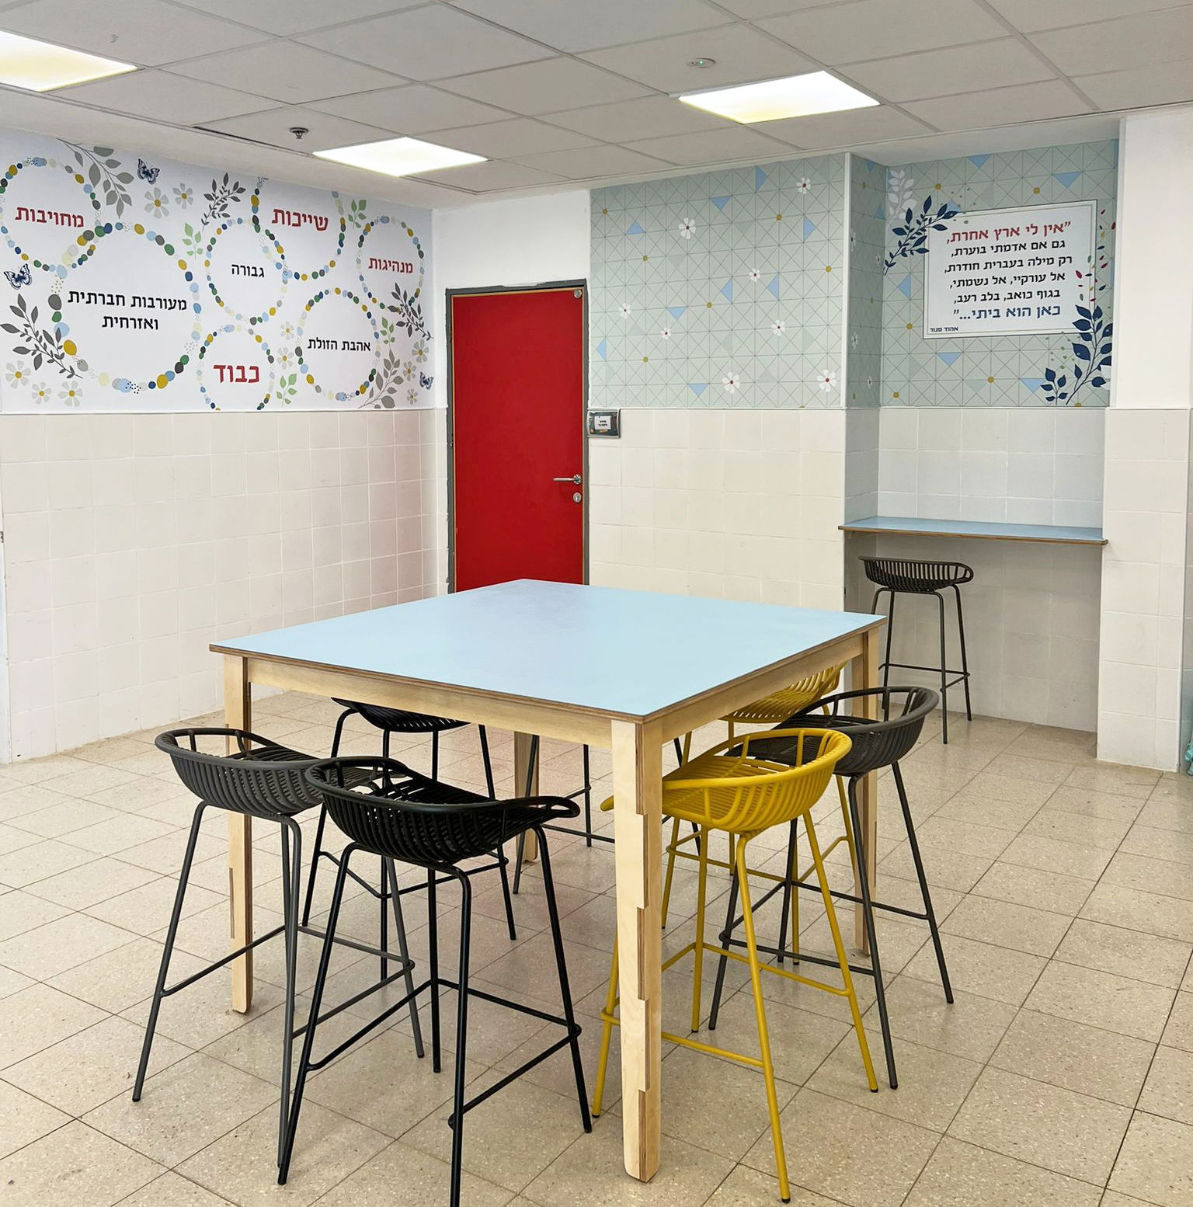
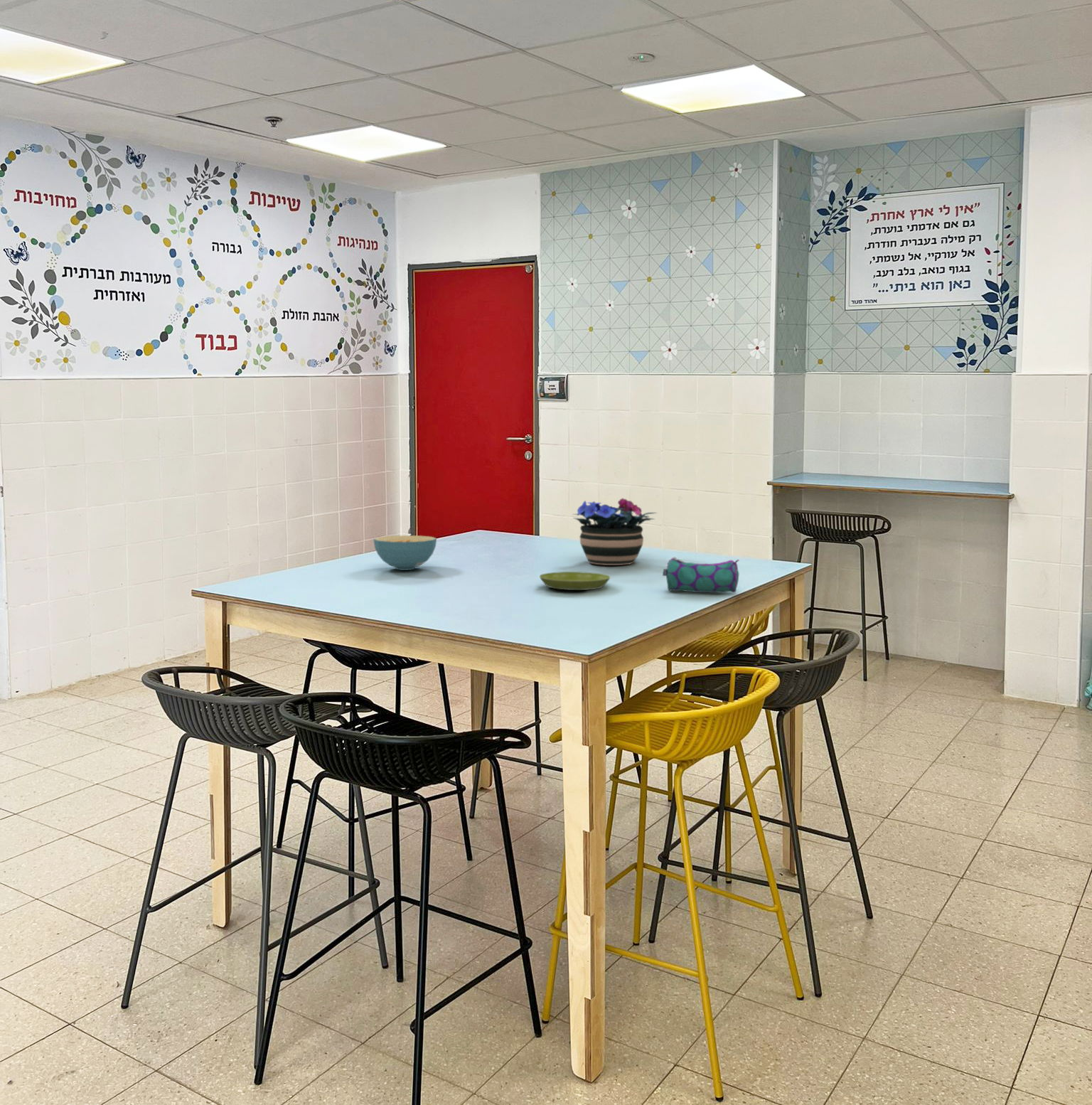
+ cereal bowl [373,535,437,571]
+ saucer [539,571,611,591]
+ potted flower [572,498,658,566]
+ pencil case [662,556,740,593]
